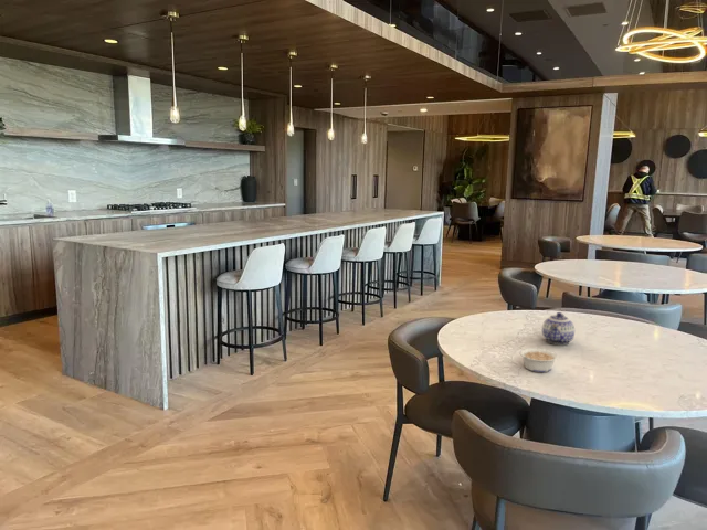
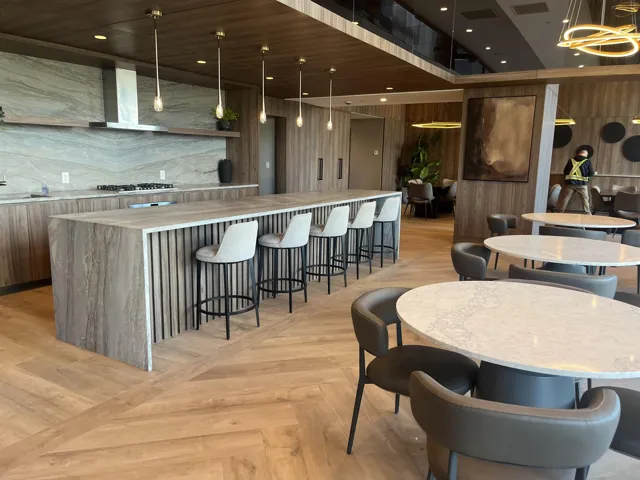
- teapot [541,311,576,346]
- legume [519,347,559,373]
